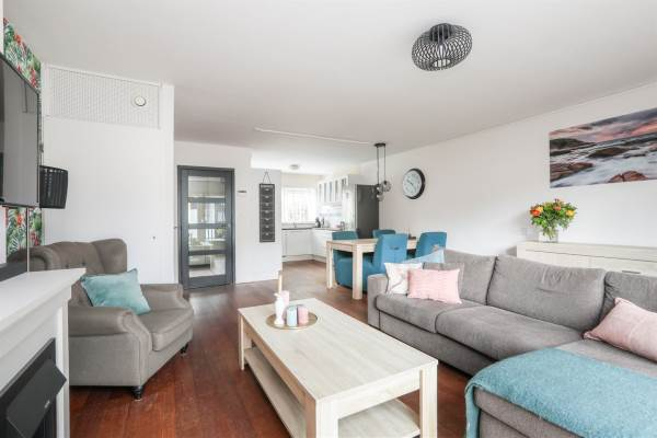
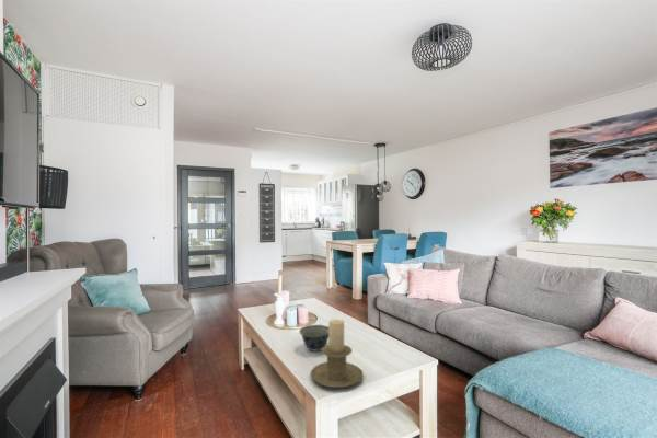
+ candle holder [309,319,365,389]
+ bowl [299,324,328,353]
